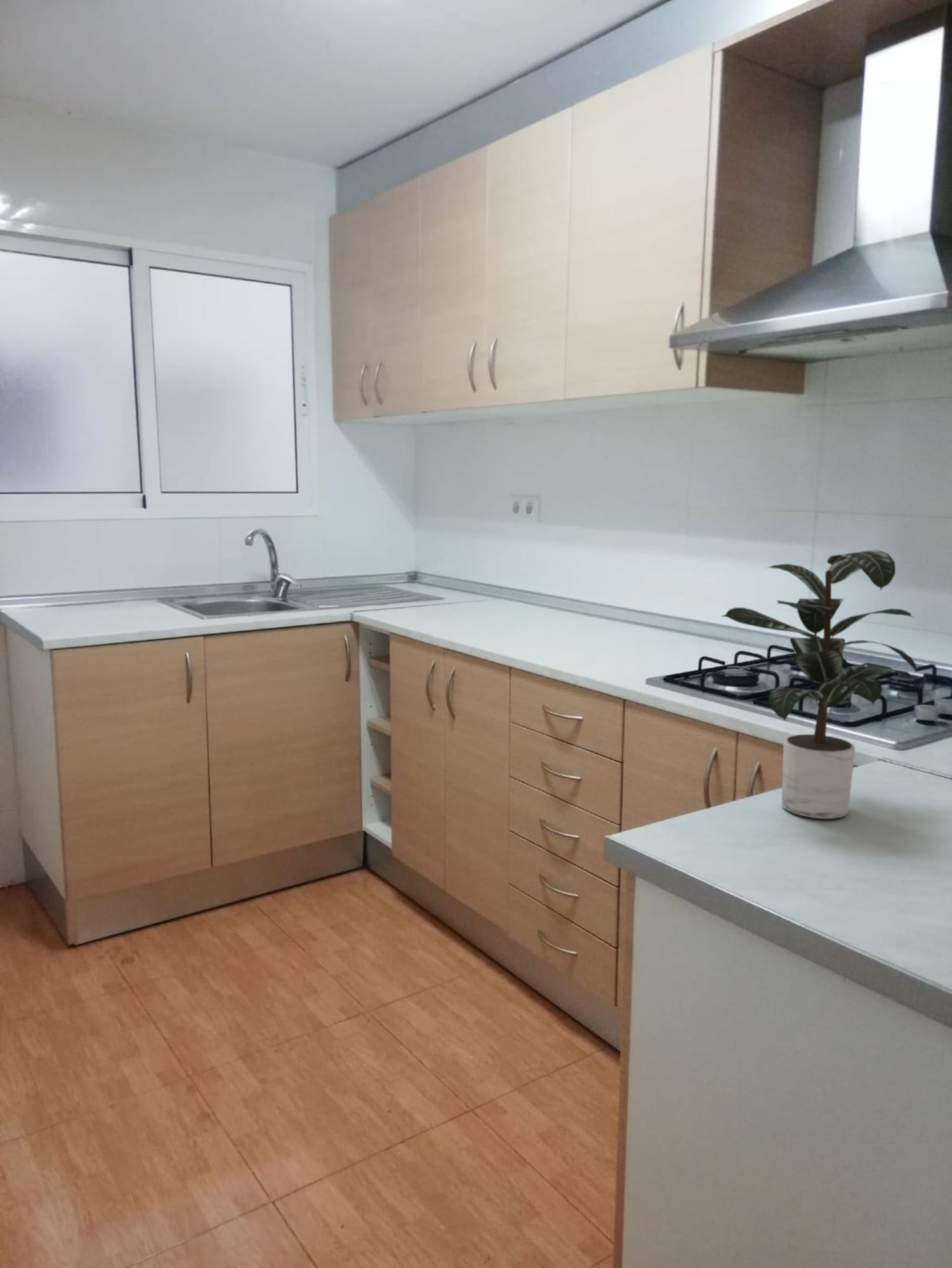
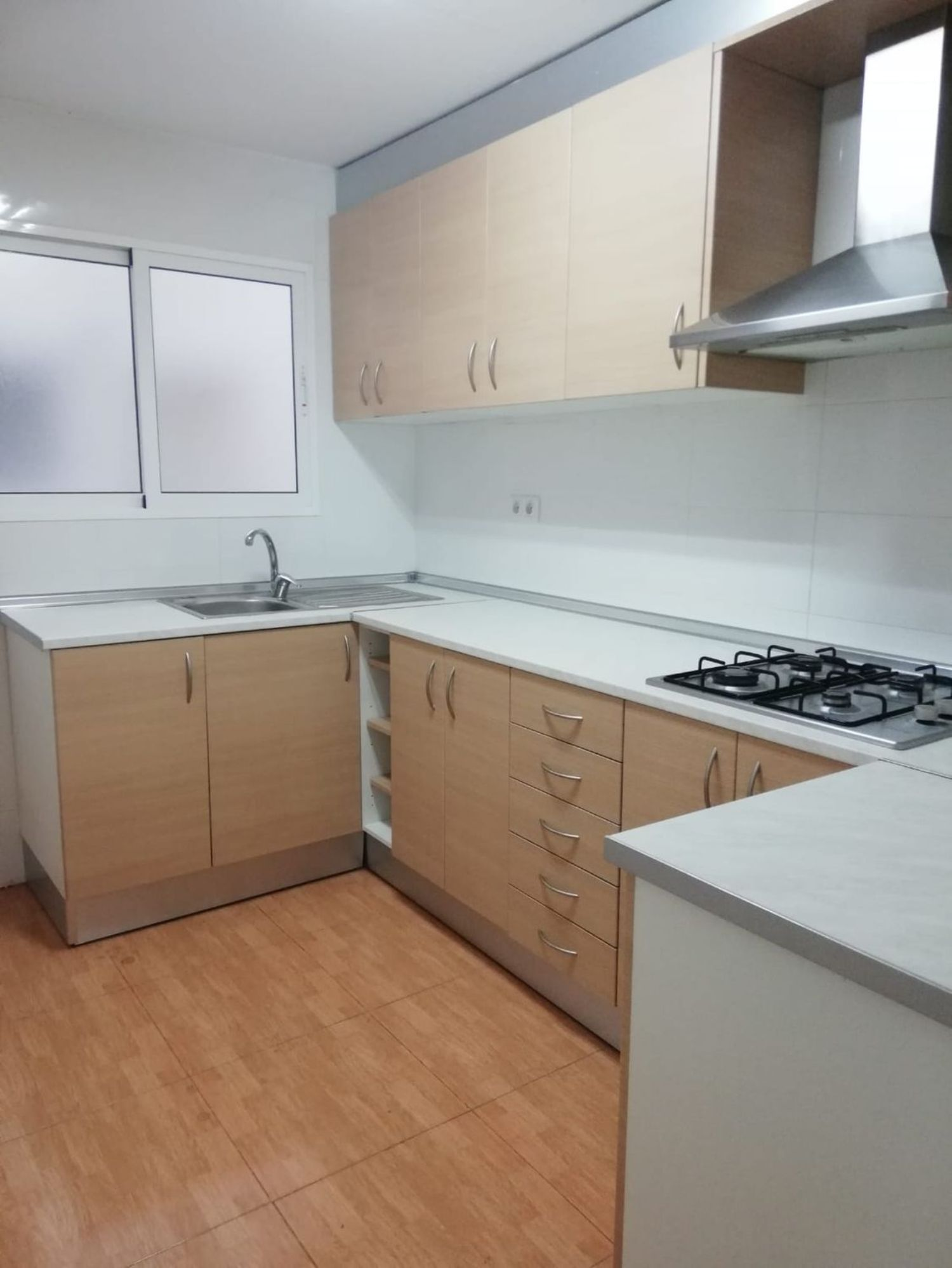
- potted plant [721,549,917,819]
